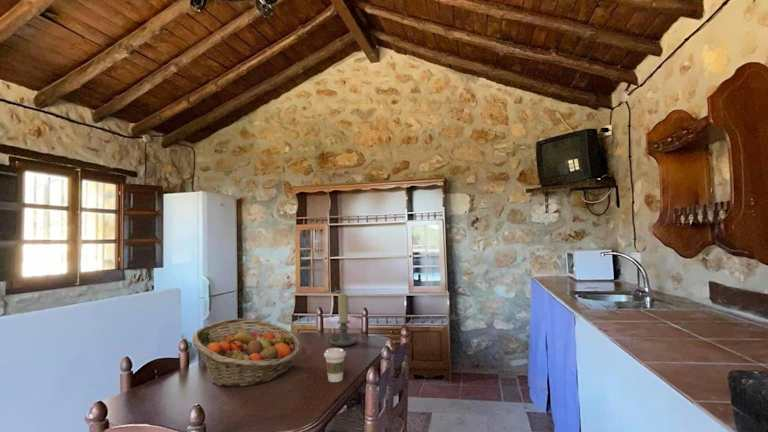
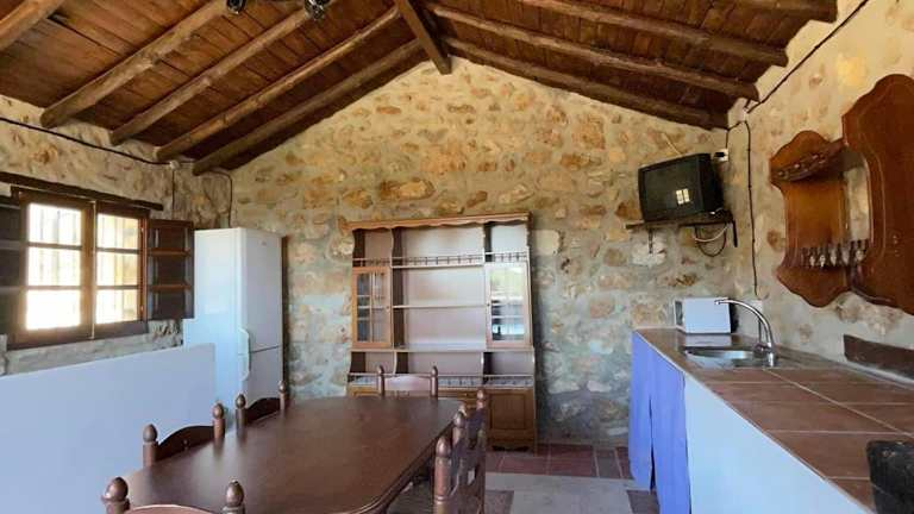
- fruit basket [191,317,302,388]
- coffee cup [323,347,347,383]
- candle holder [326,293,358,347]
